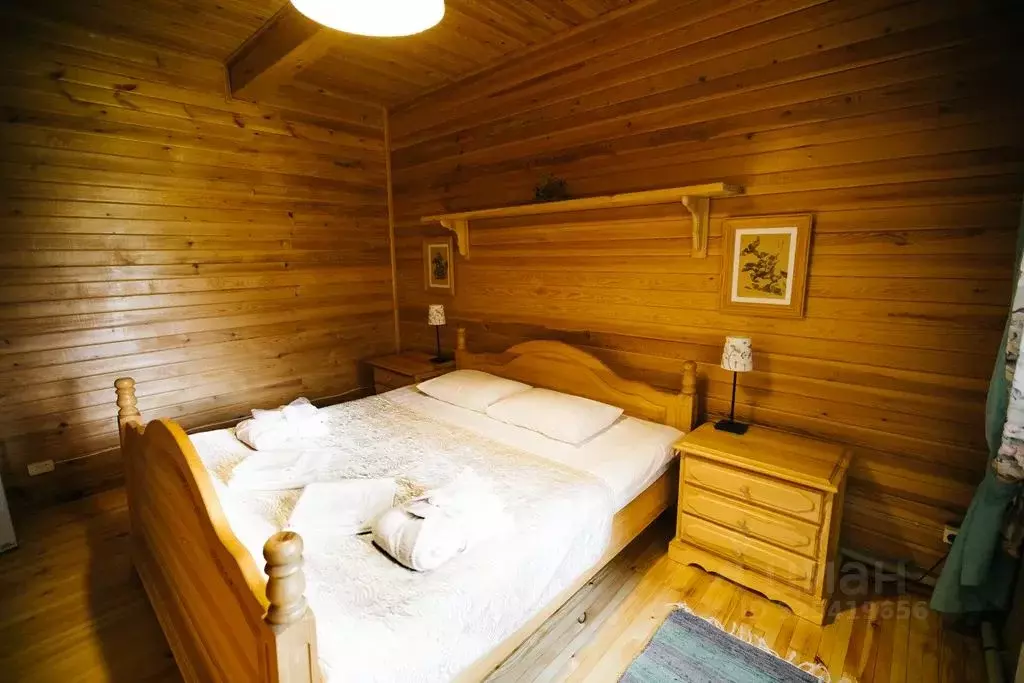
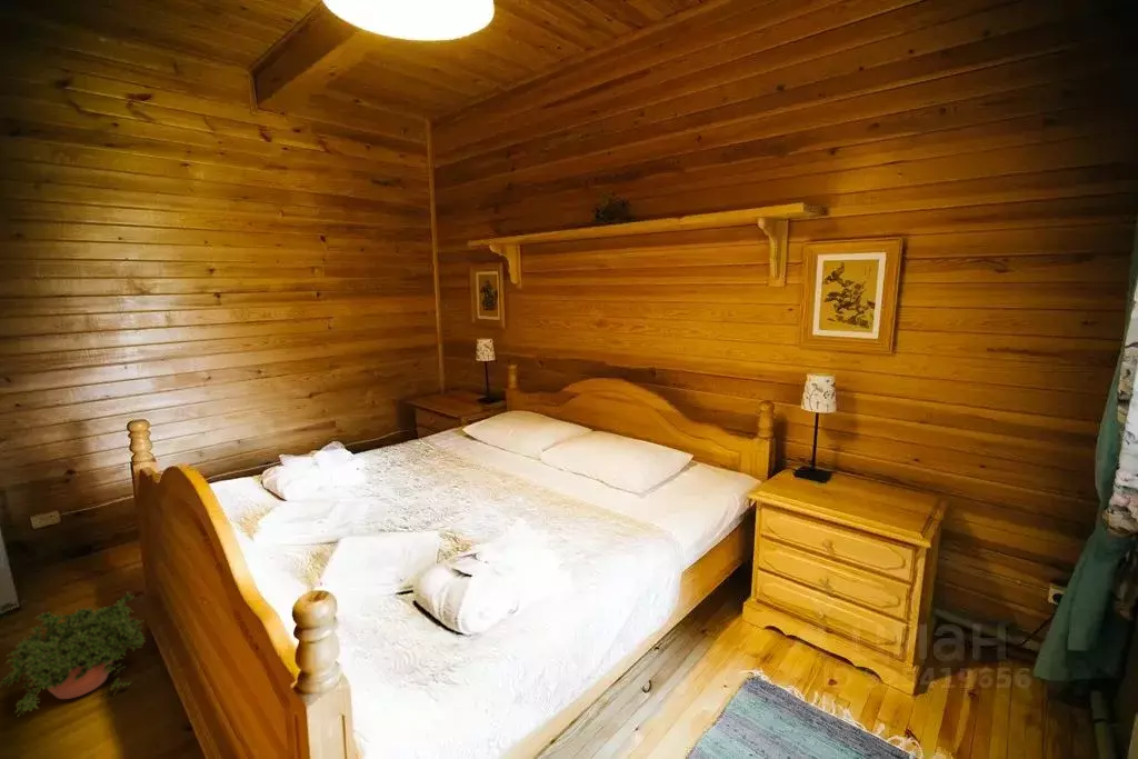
+ potted plant [0,592,147,717]
